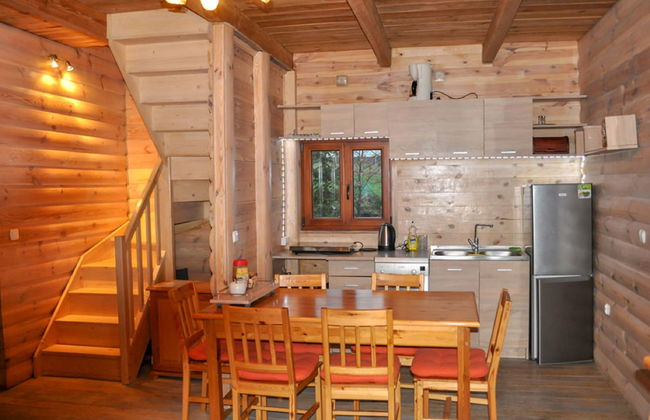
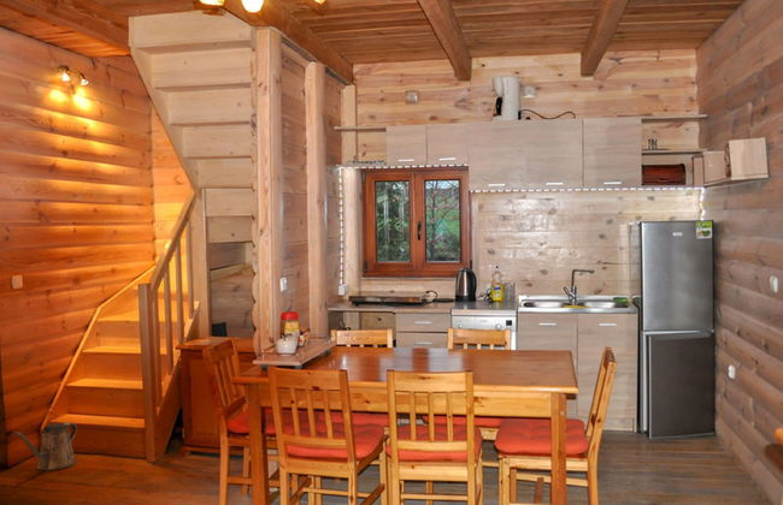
+ watering can [14,422,78,471]
